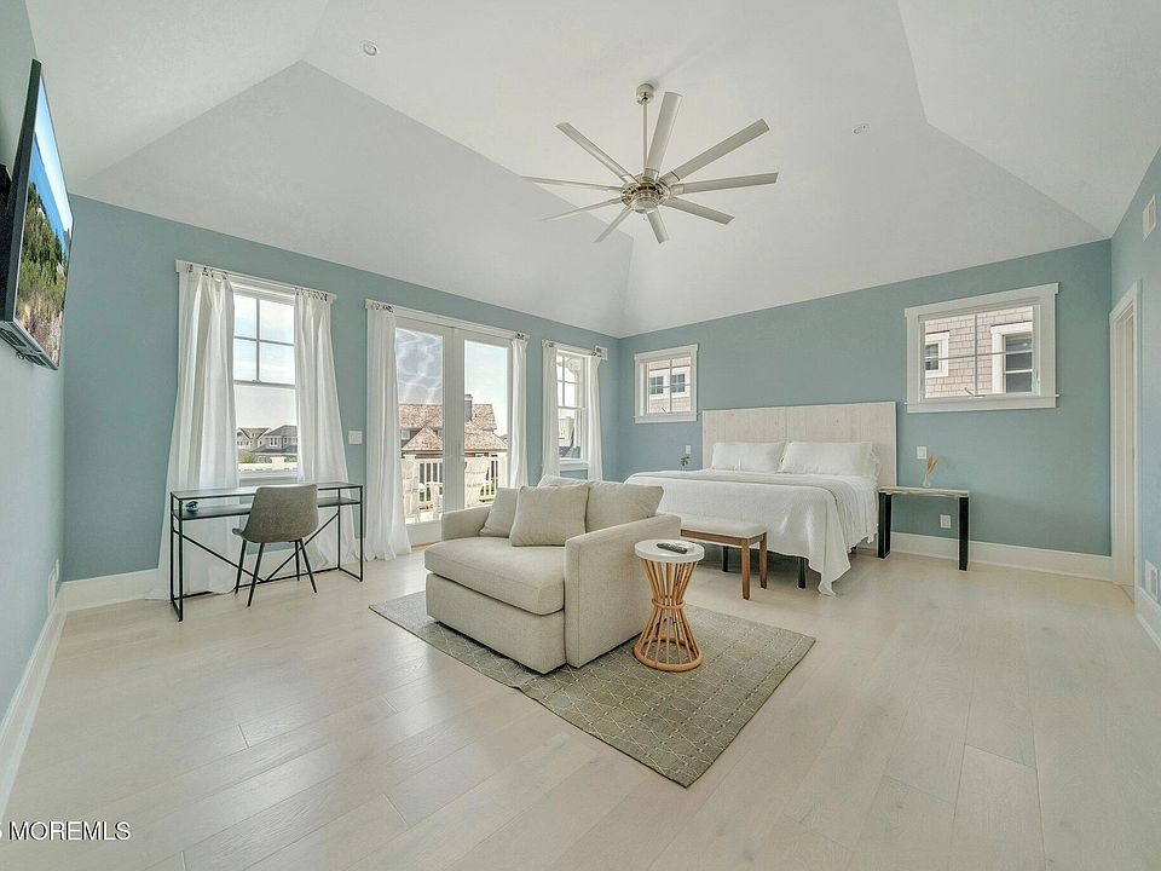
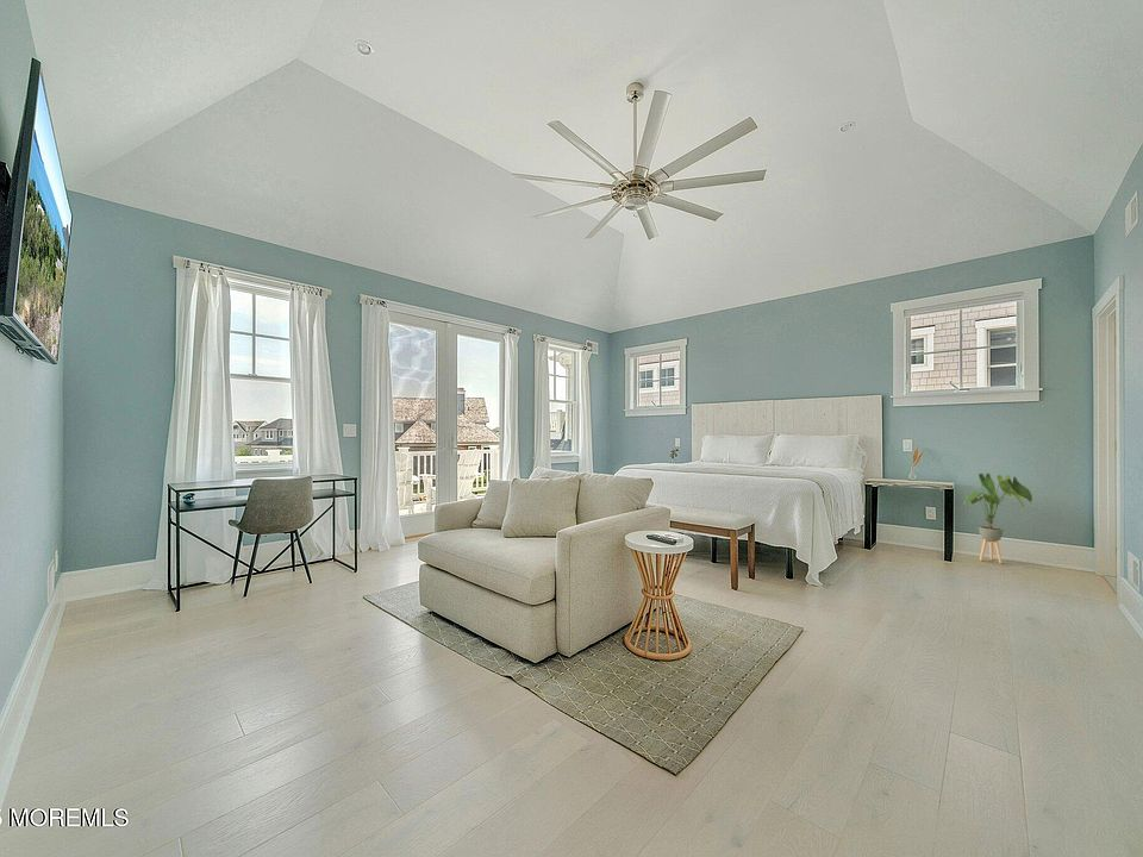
+ house plant [963,473,1033,564]
